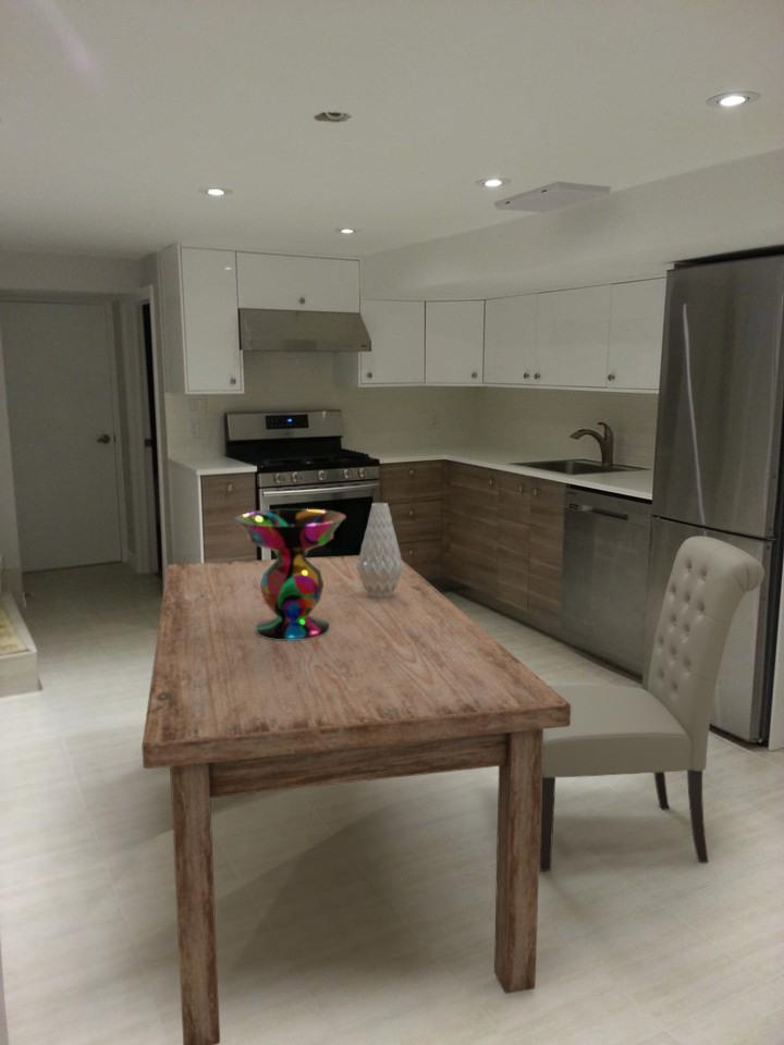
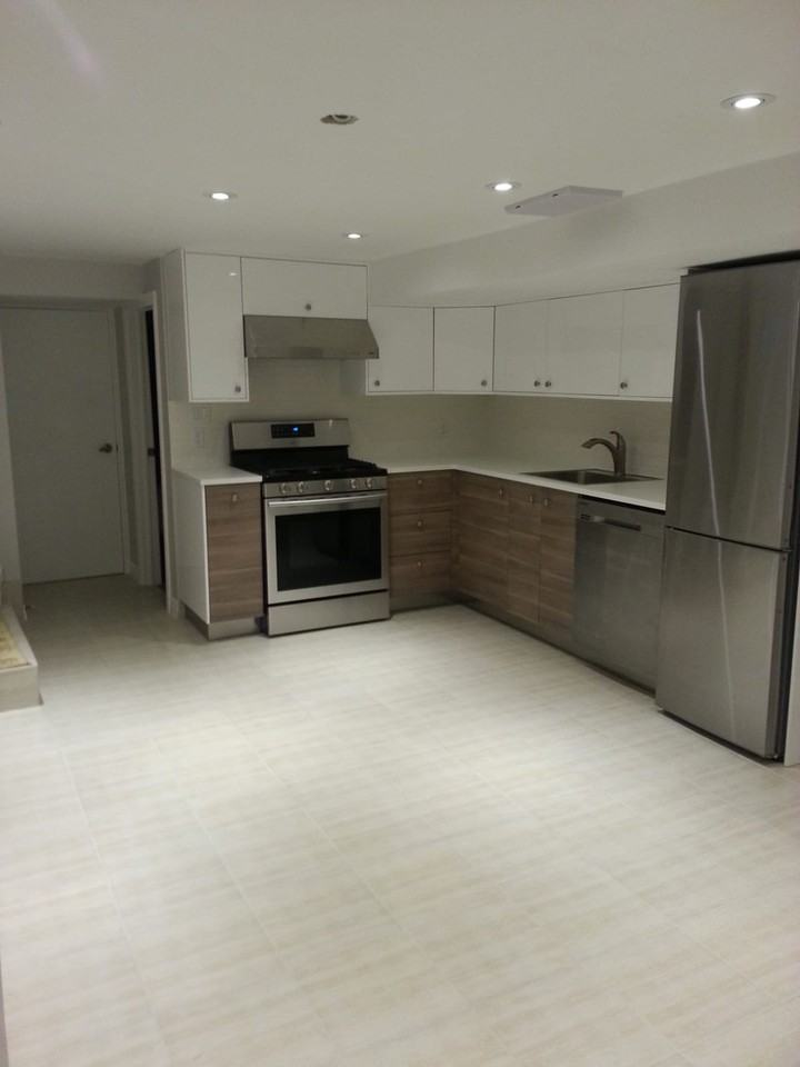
- vase [356,502,403,598]
- decorative bowl [234,507,346,641]
- dining table [140,554,571,1045]
- chair [539,536,765,872]
